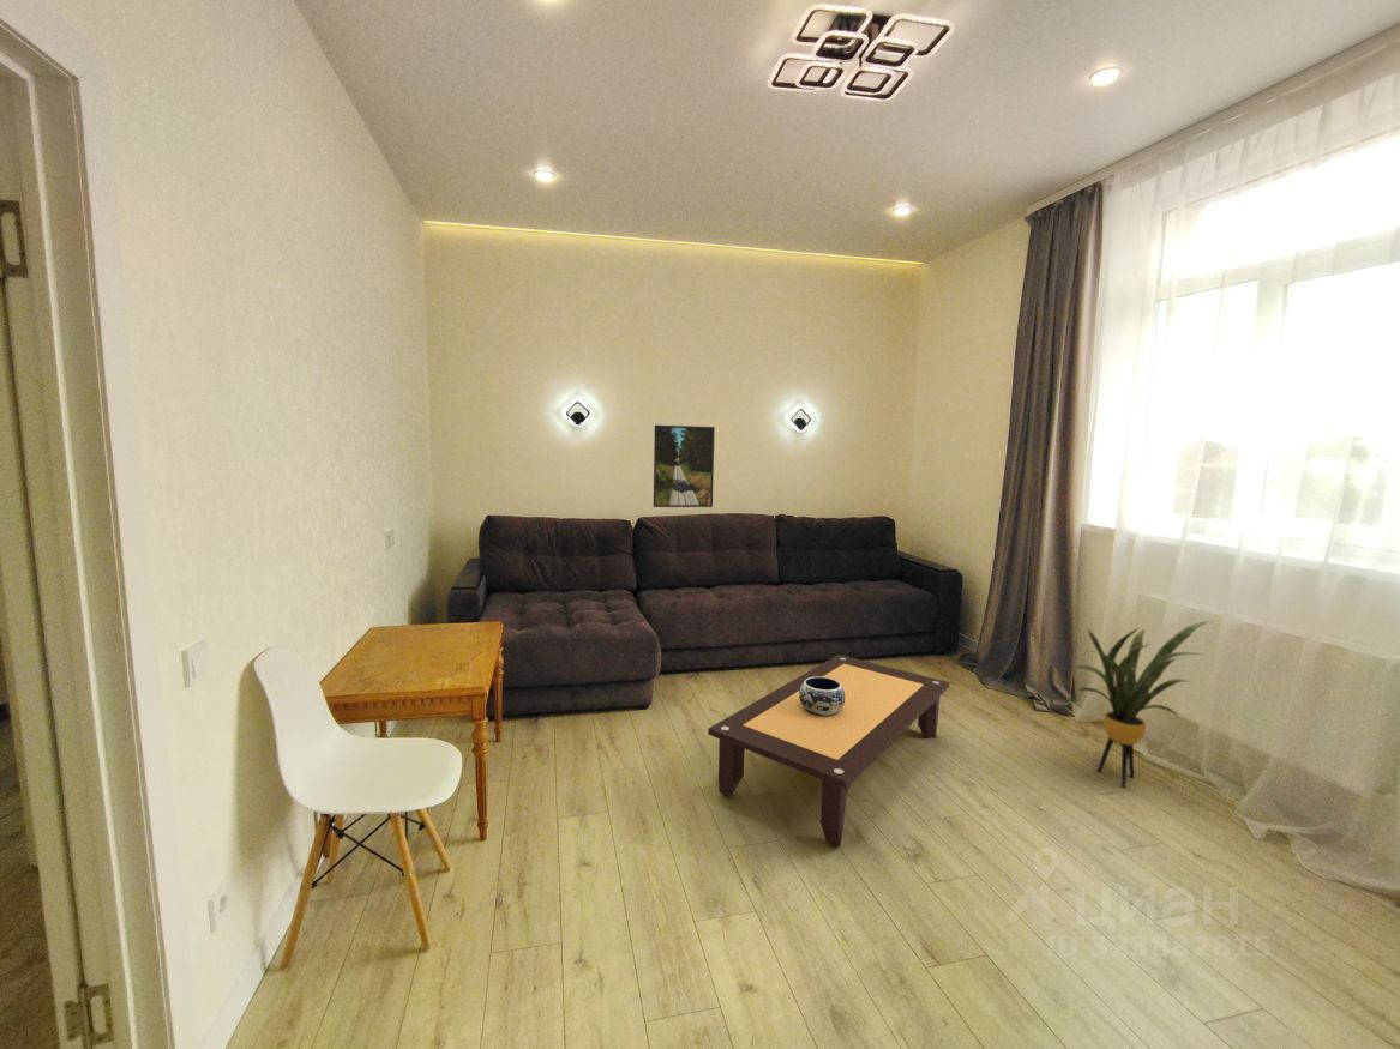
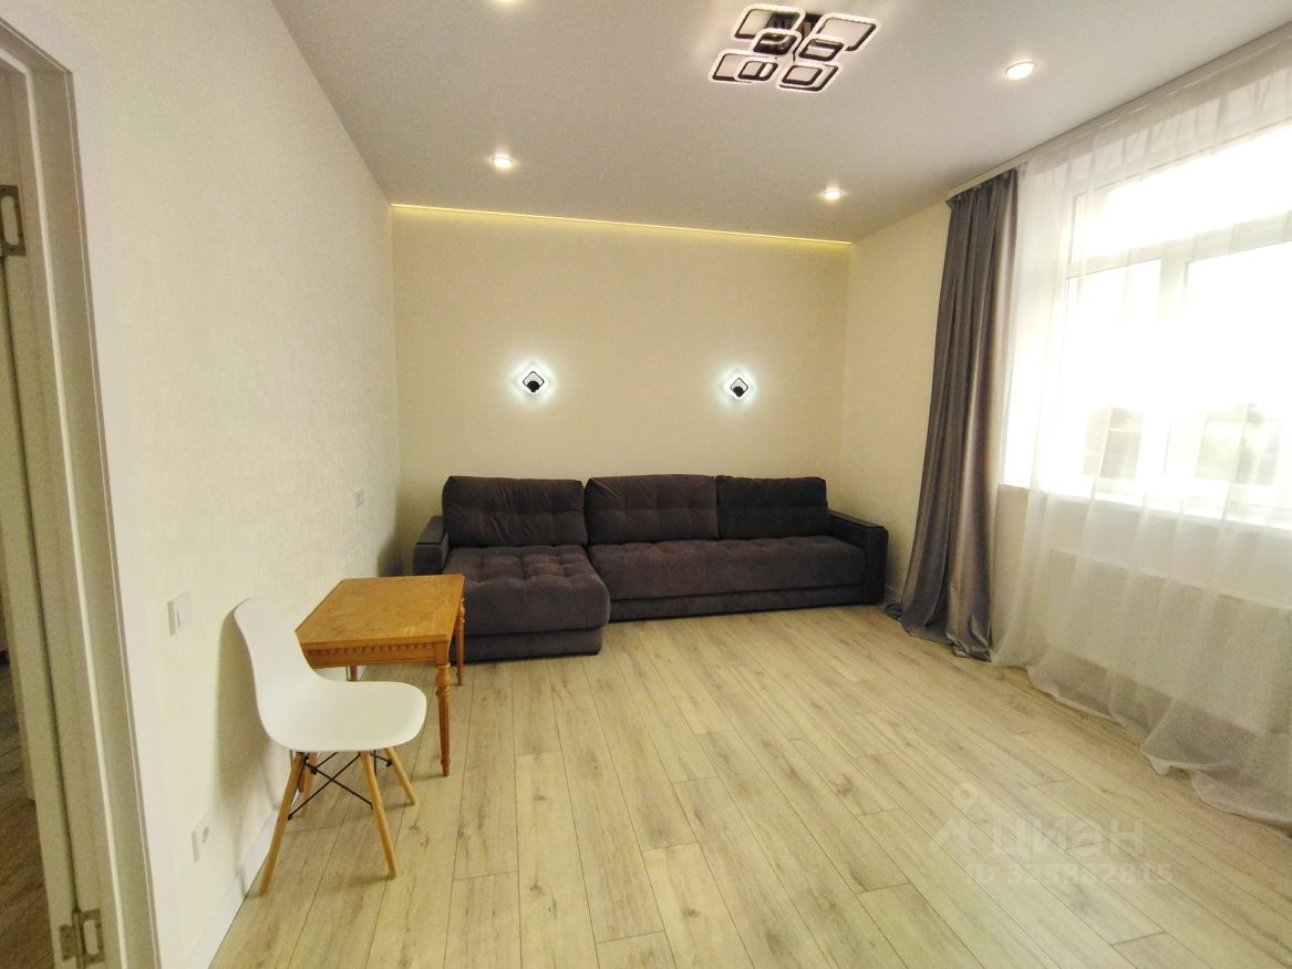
- decorative bowl [799,676,845,716]
- house plant [1070,620,1210,789]
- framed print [653,423,716,508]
- coffee table [707,653,950,849]
